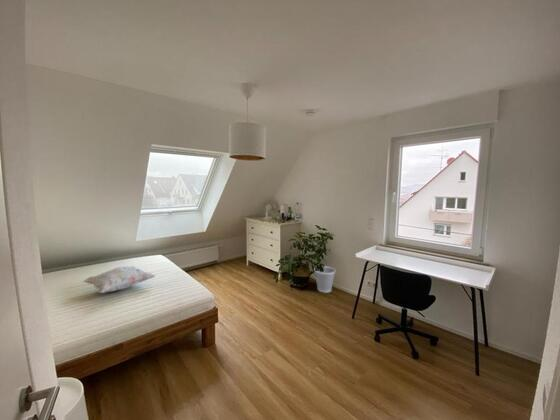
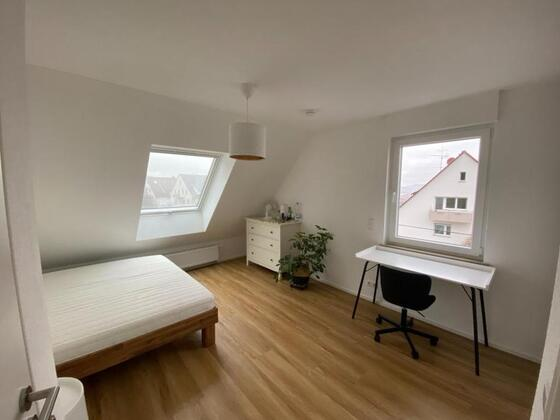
- decorative pillow [82,265,156,294]
- wastebasket [313,265,337,293]
